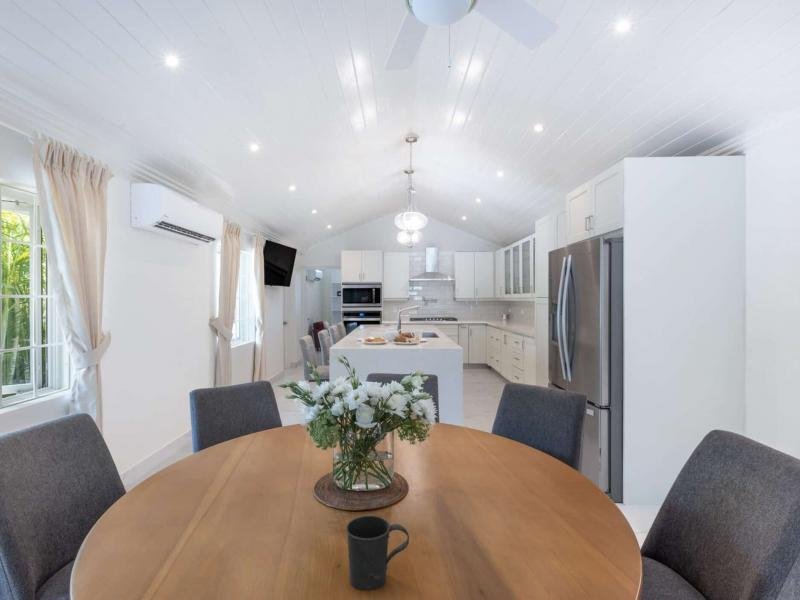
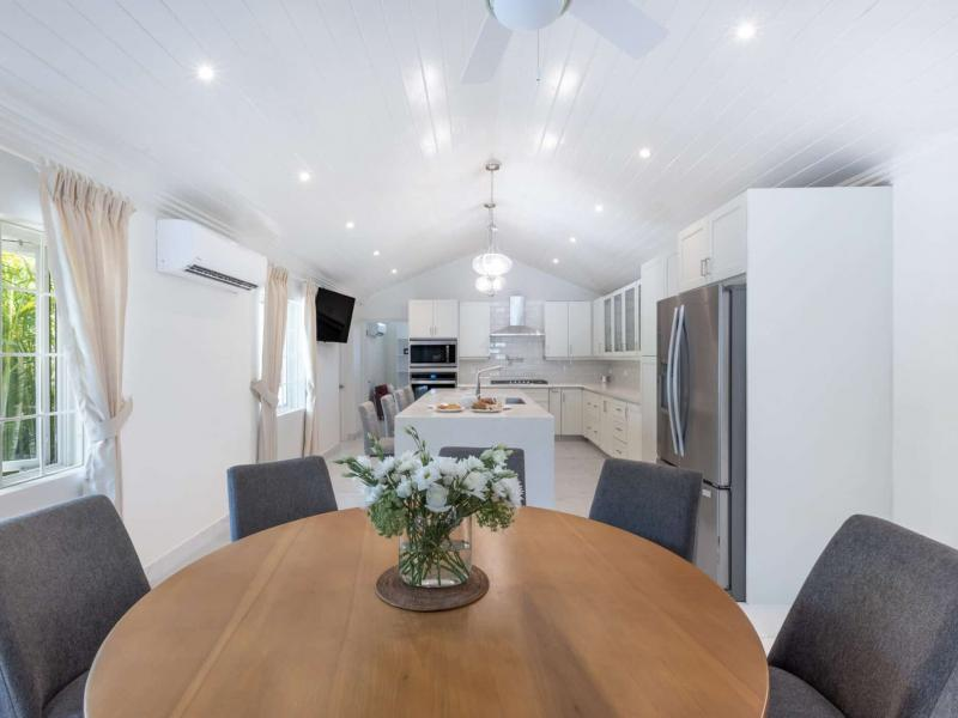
- mug [345,515,410,591]
